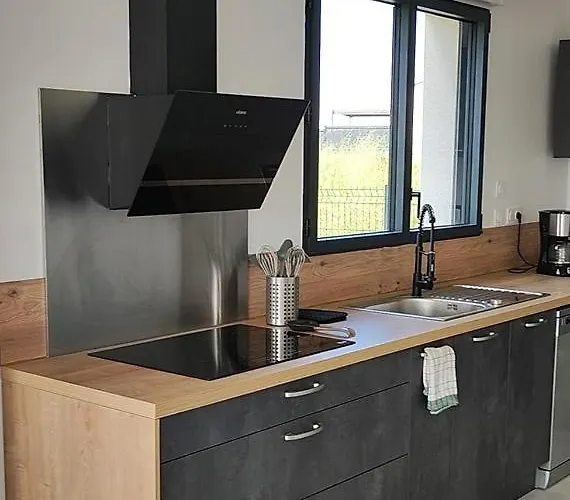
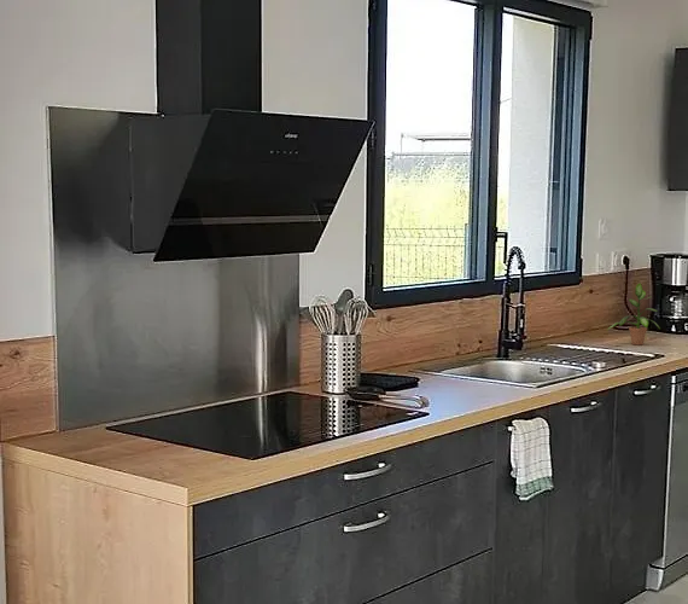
+ potted plant [607,281,661,345]
